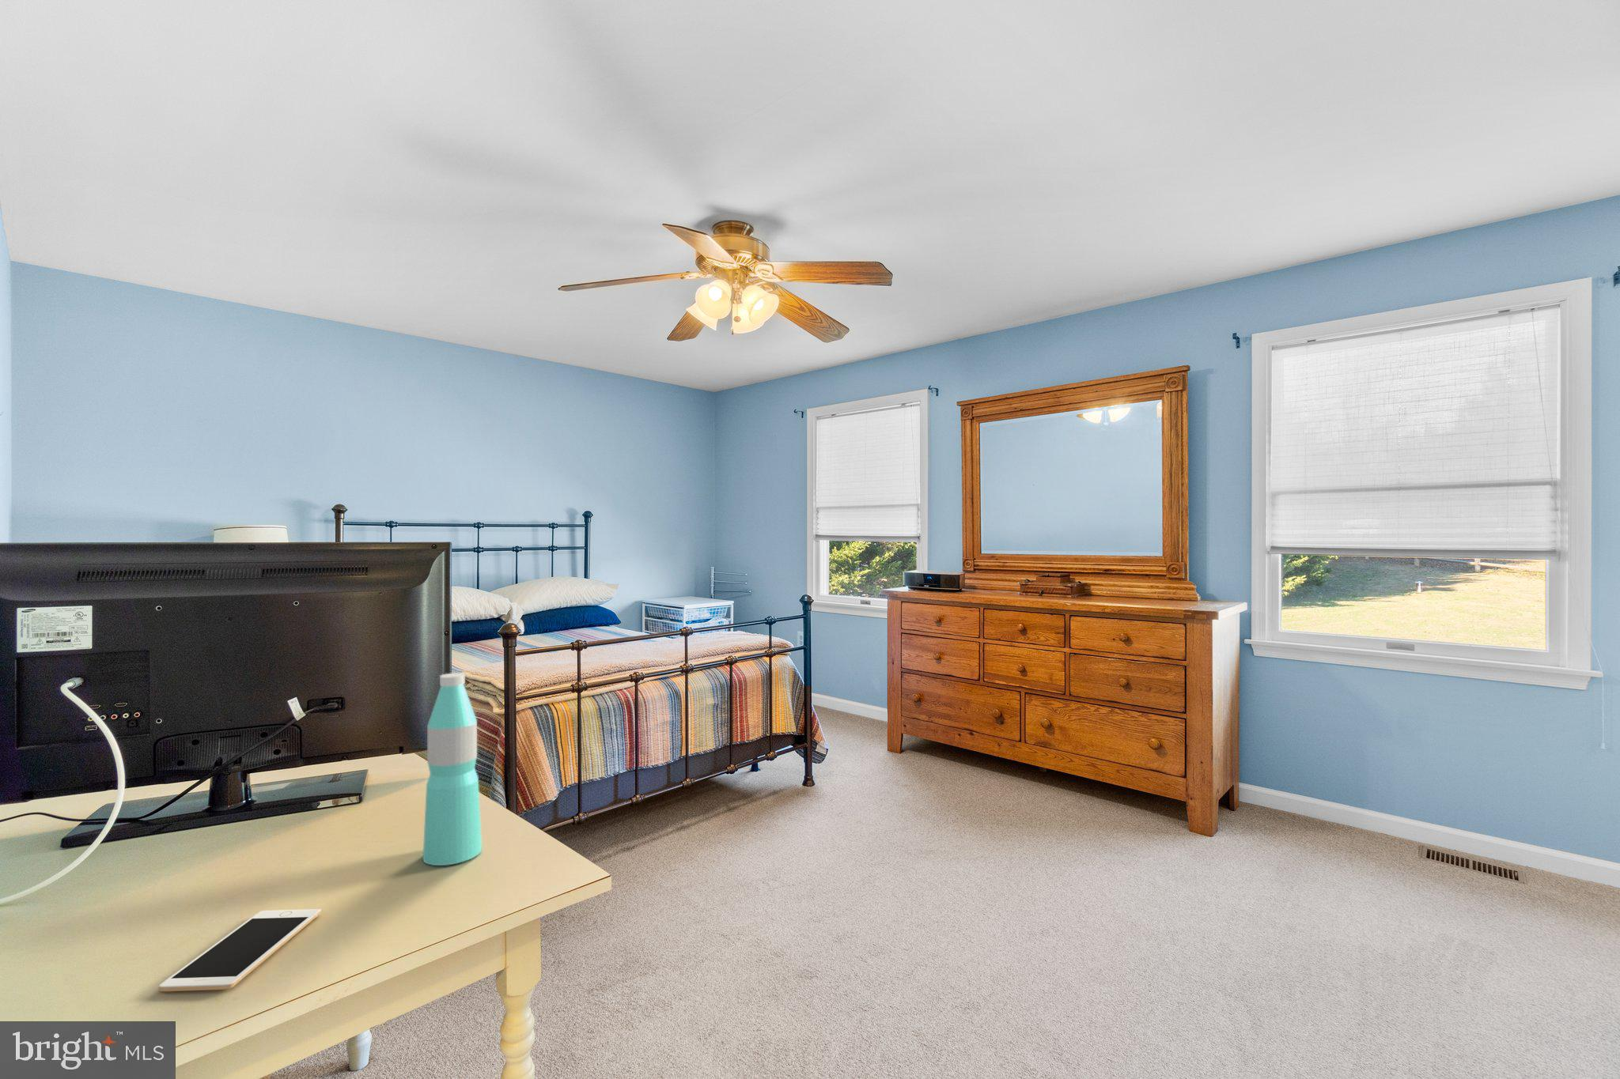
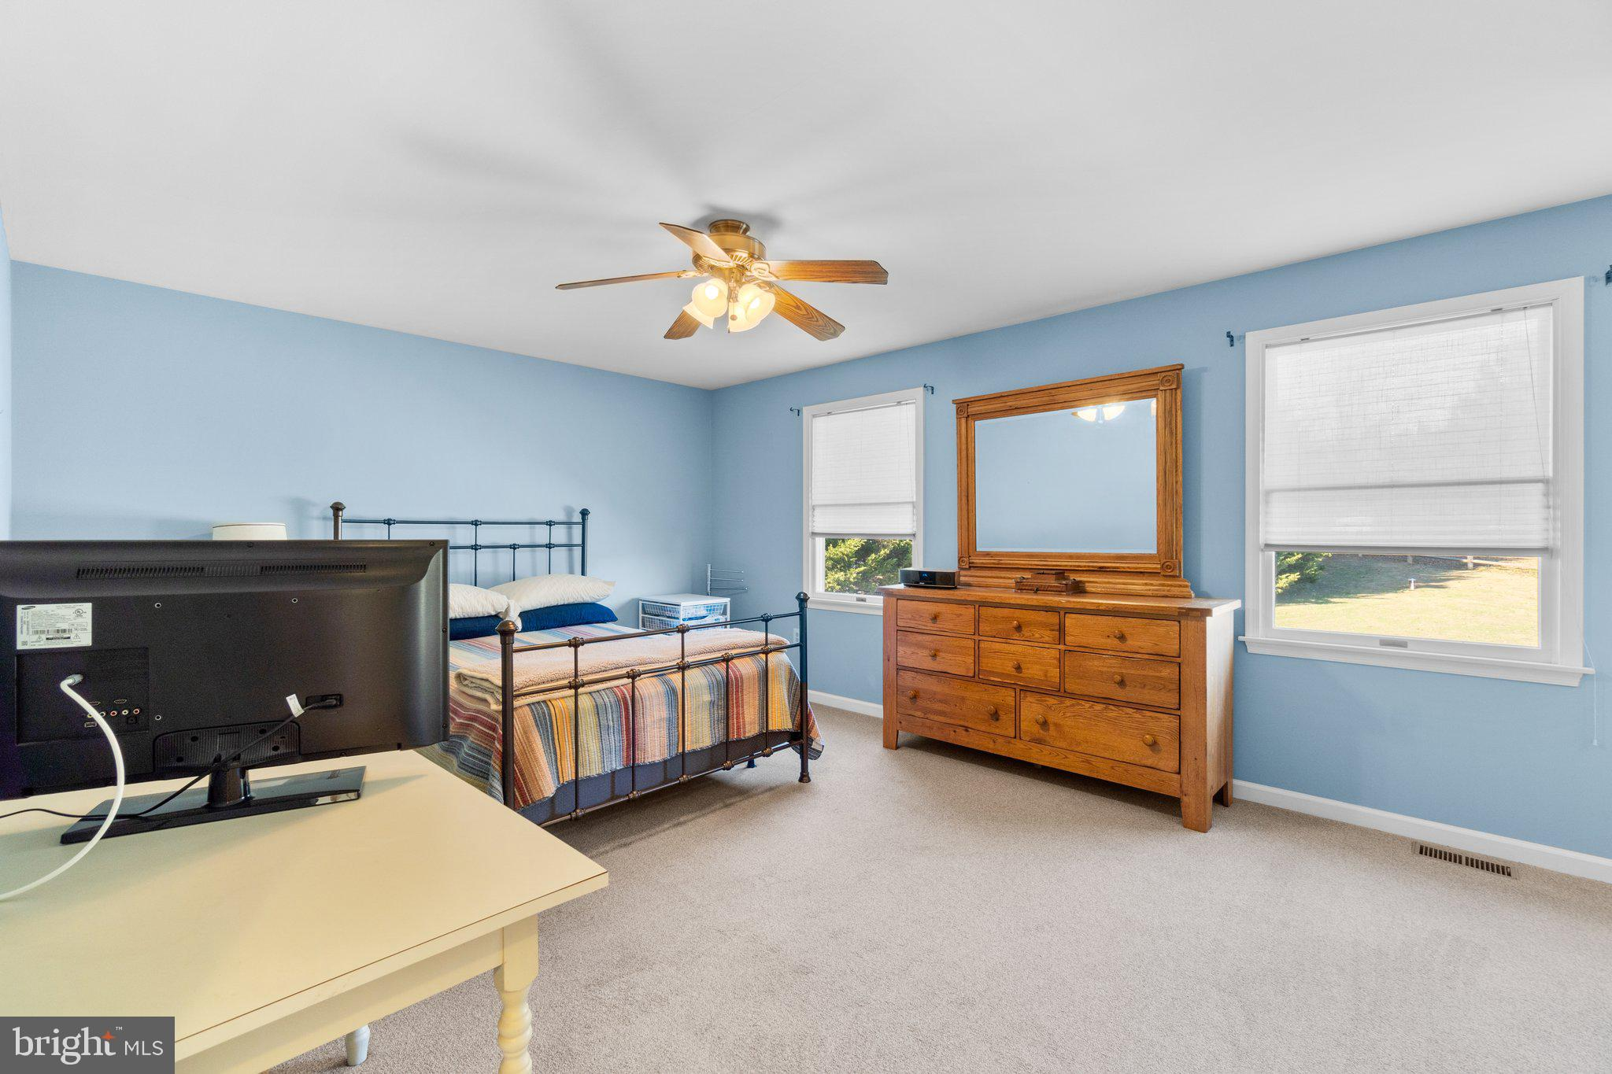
- water bottle [423,672,483,866]
- cell phone [158,908,322,992]
